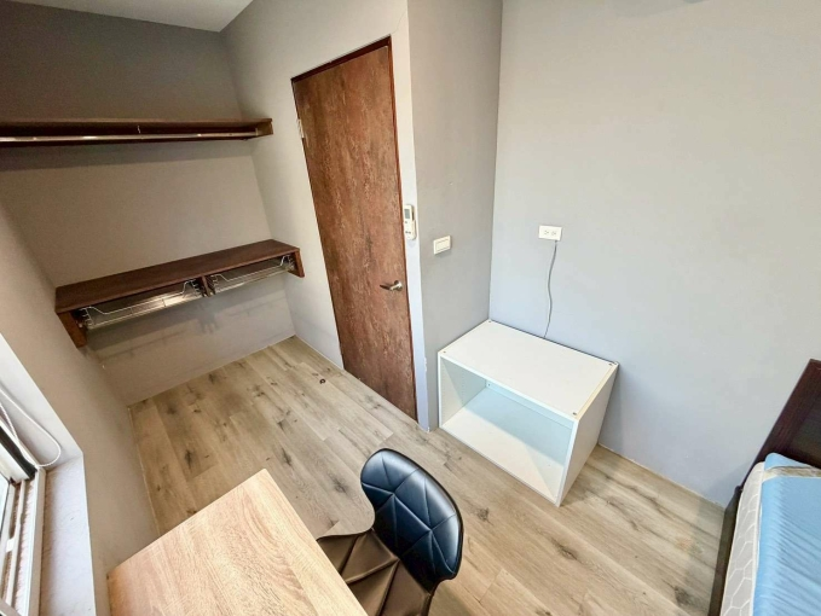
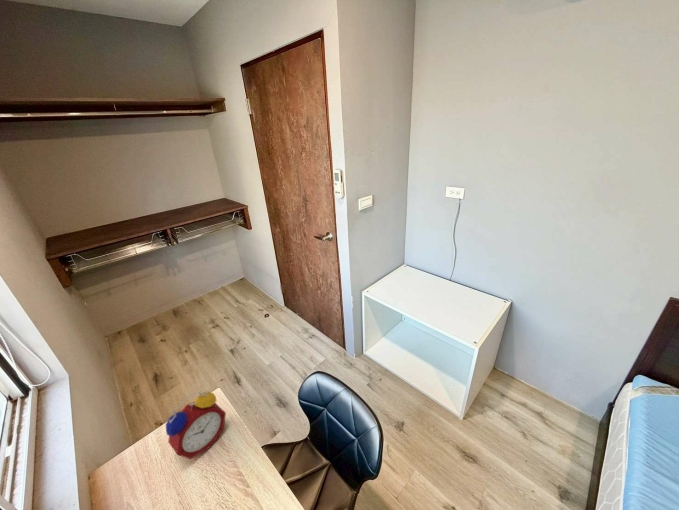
+ alarm clock [165,390,227,460]
